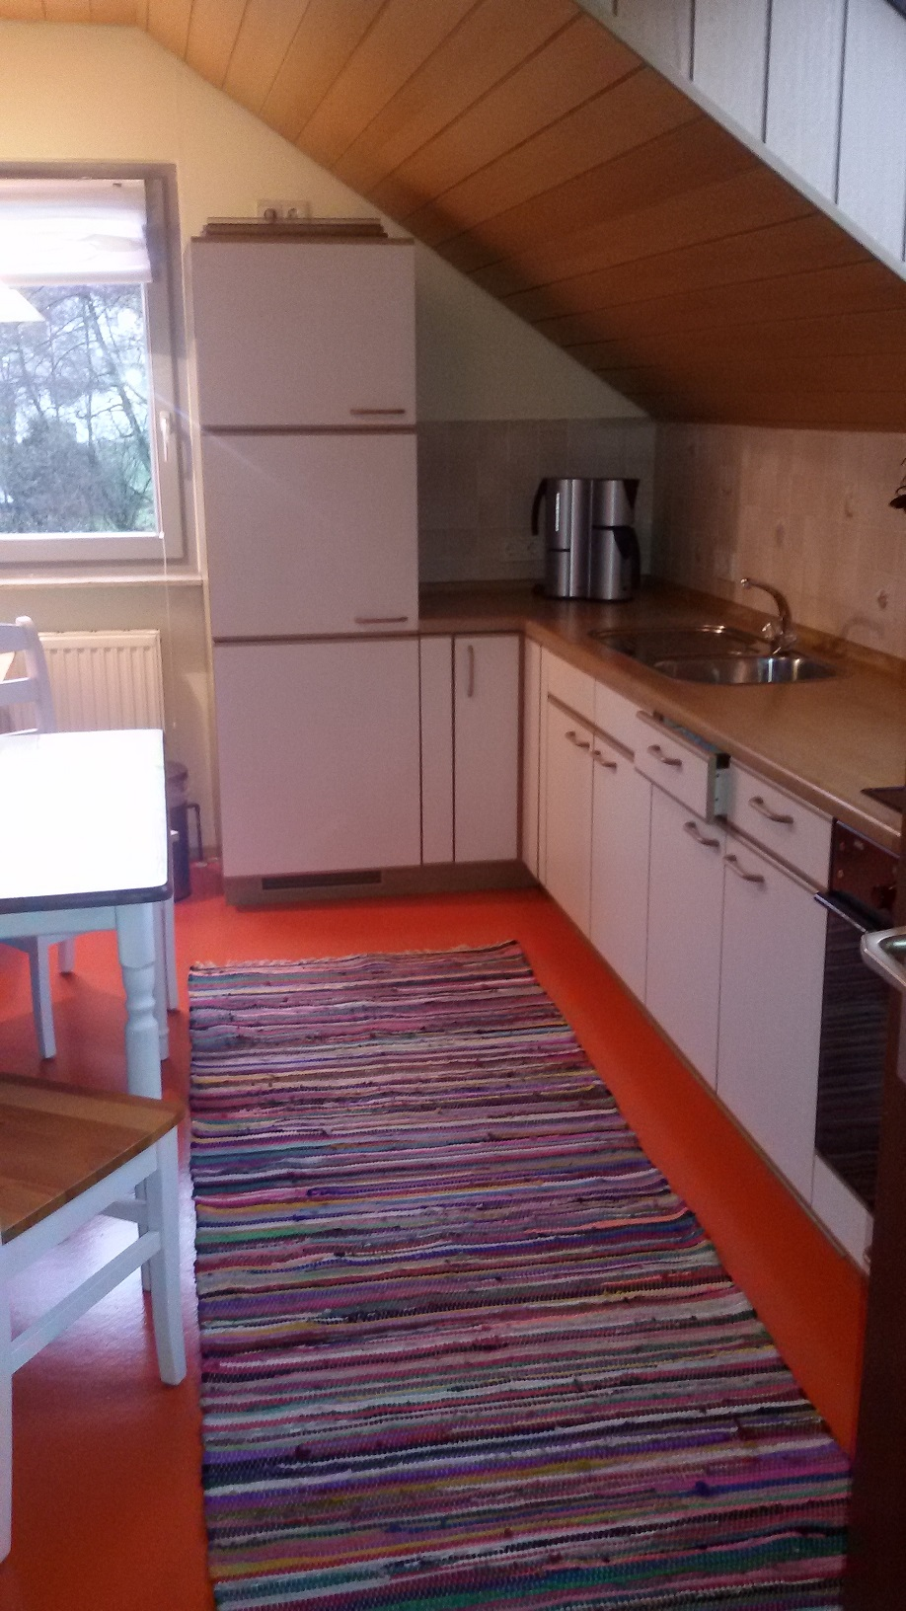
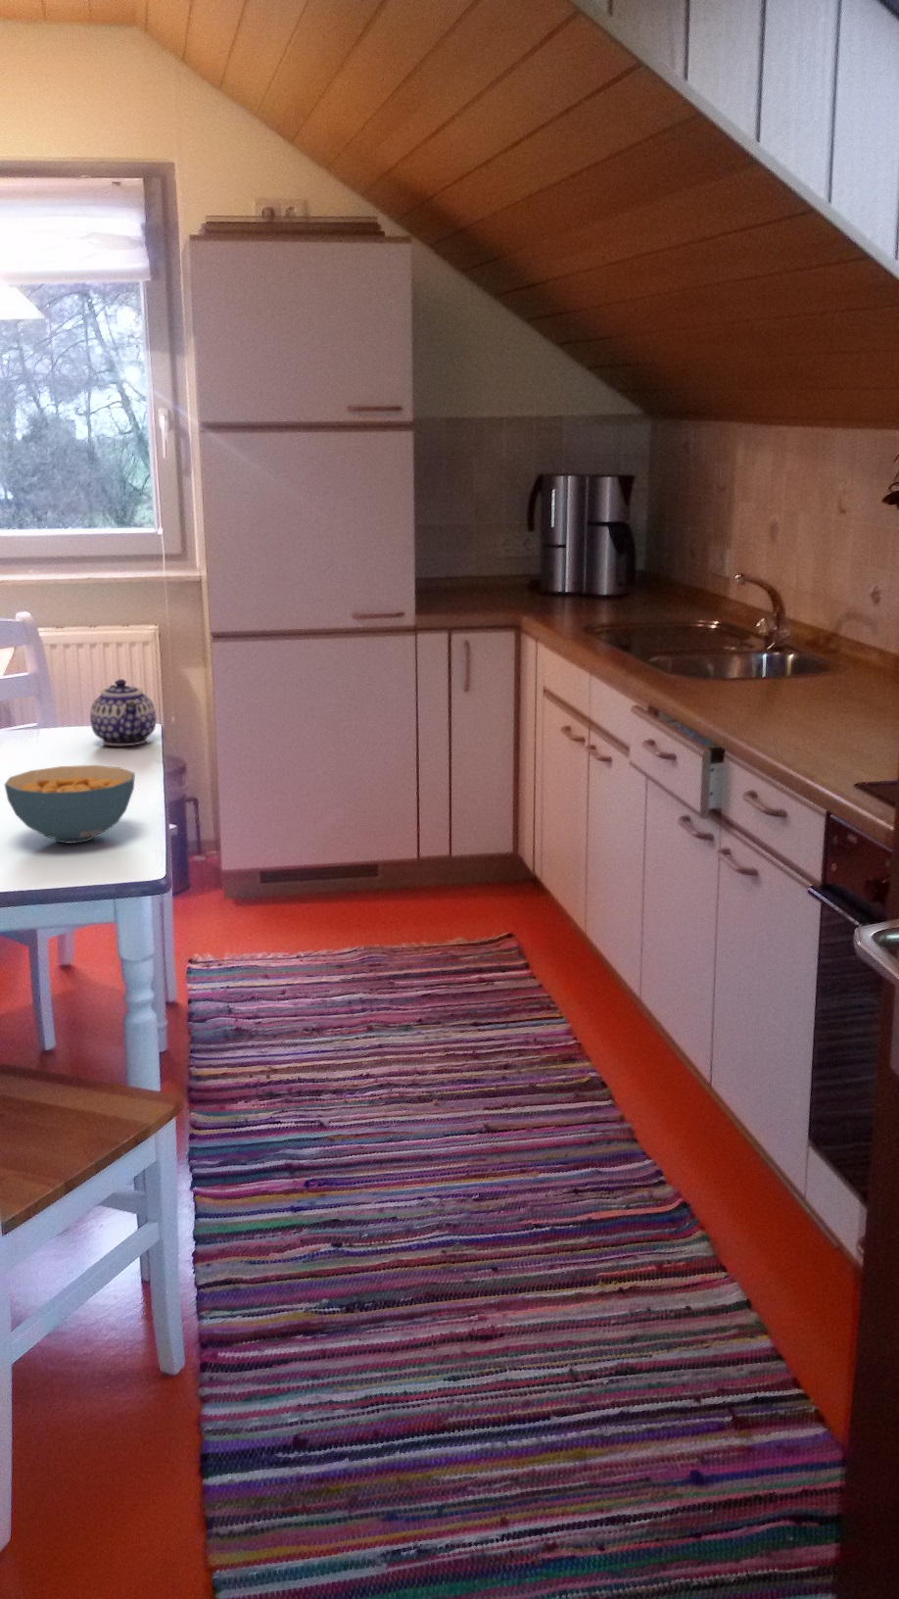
+ cereal bowl [3,764,136,845]
+ teapot [89,678,157,747]
